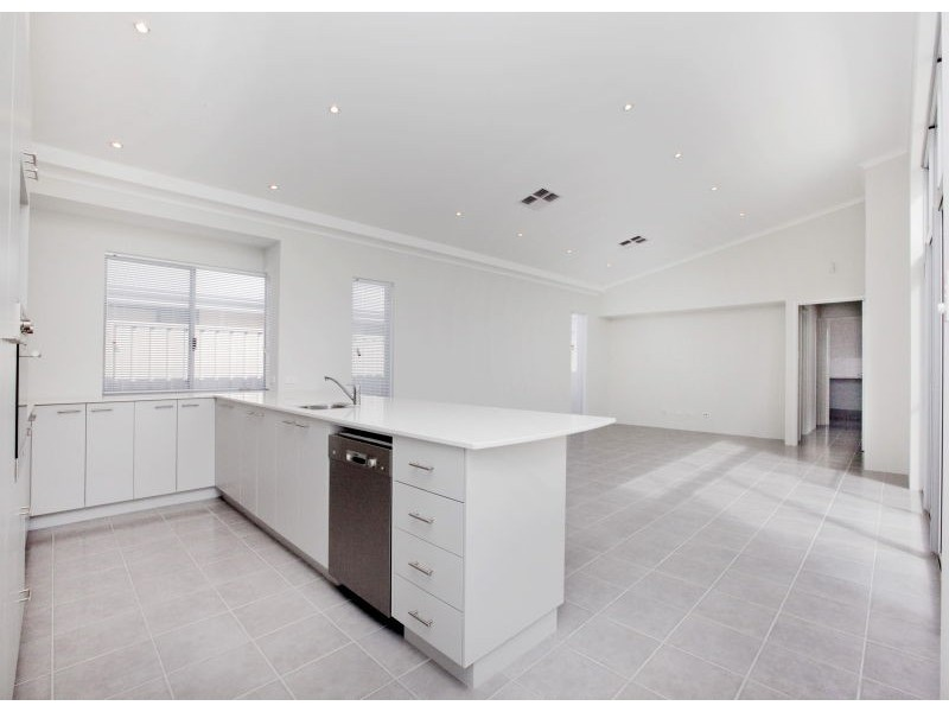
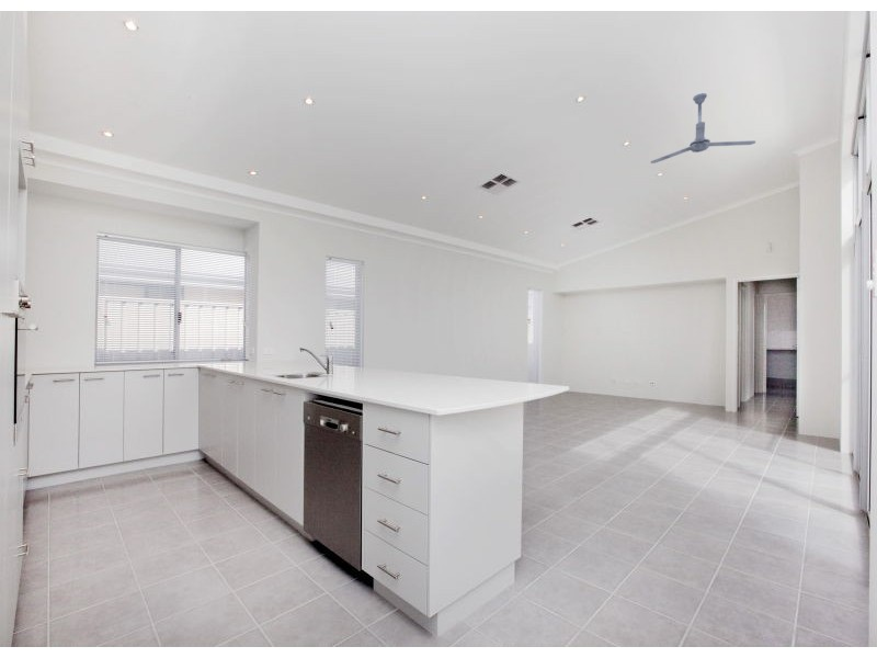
+ ceiling fan [650,92,756,164]
